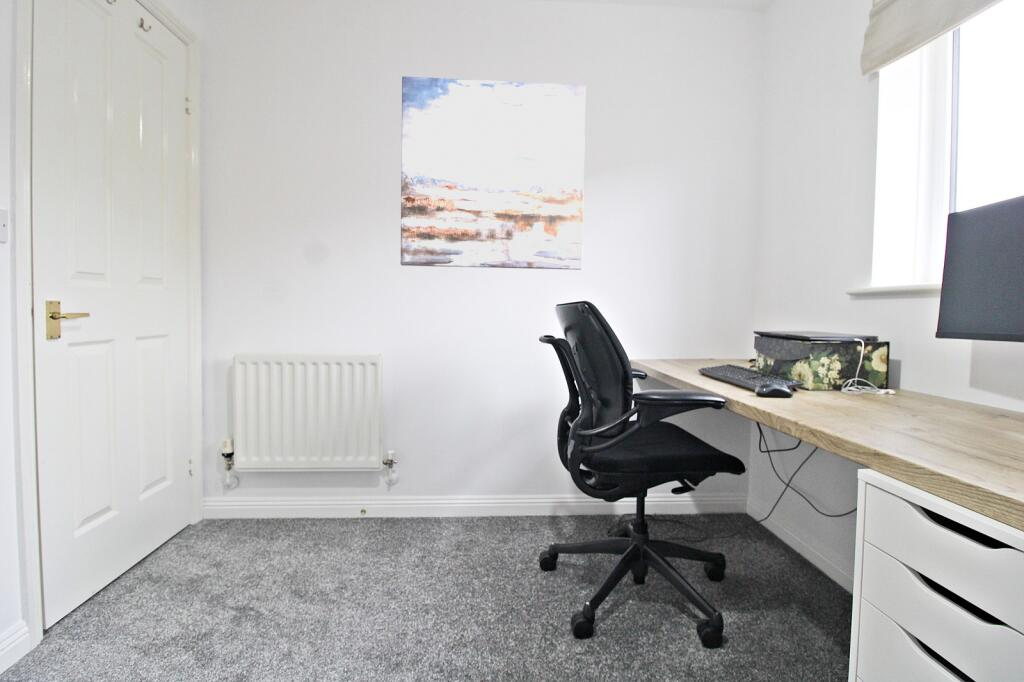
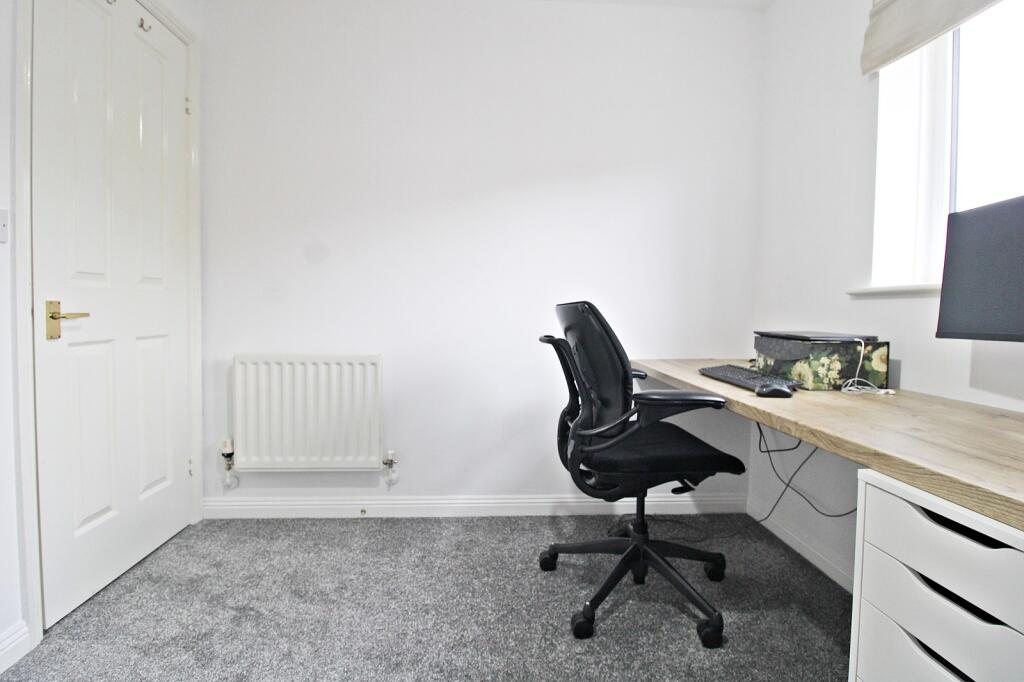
- wall art [400,75,586,271]
